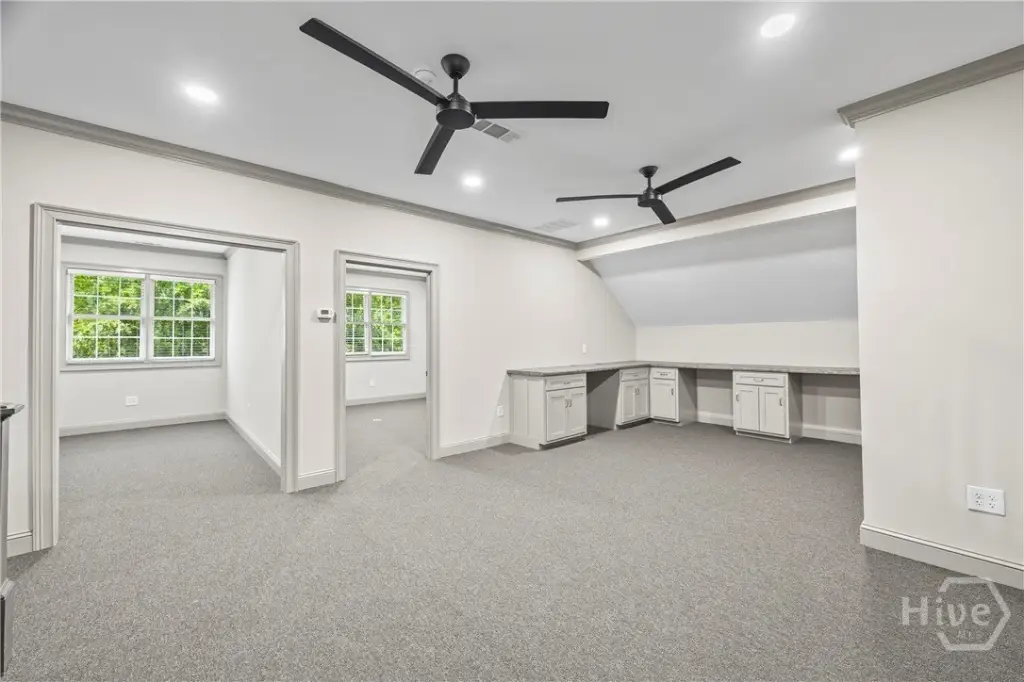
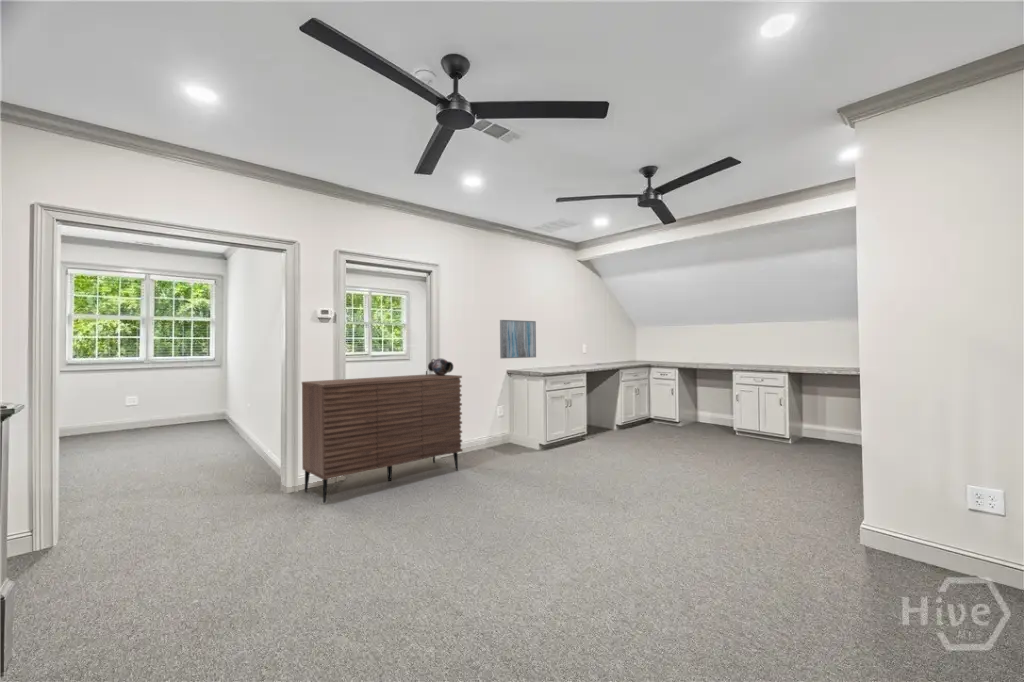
+ decorative vase [427,357,454,375]
+ sideboard [301,373,463,504]
+ wall art [499,319,537,360]
